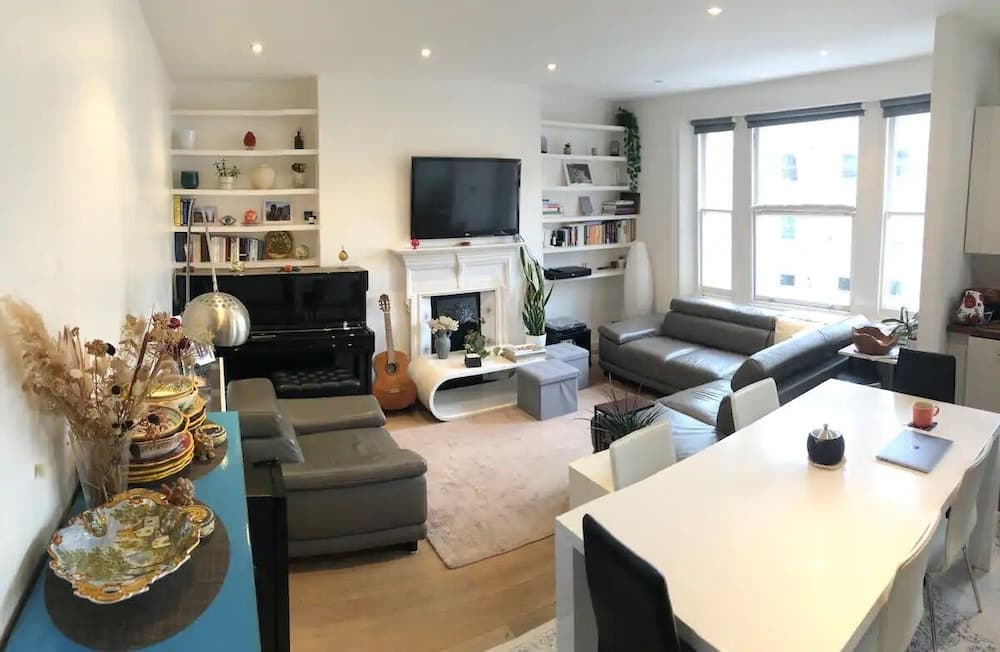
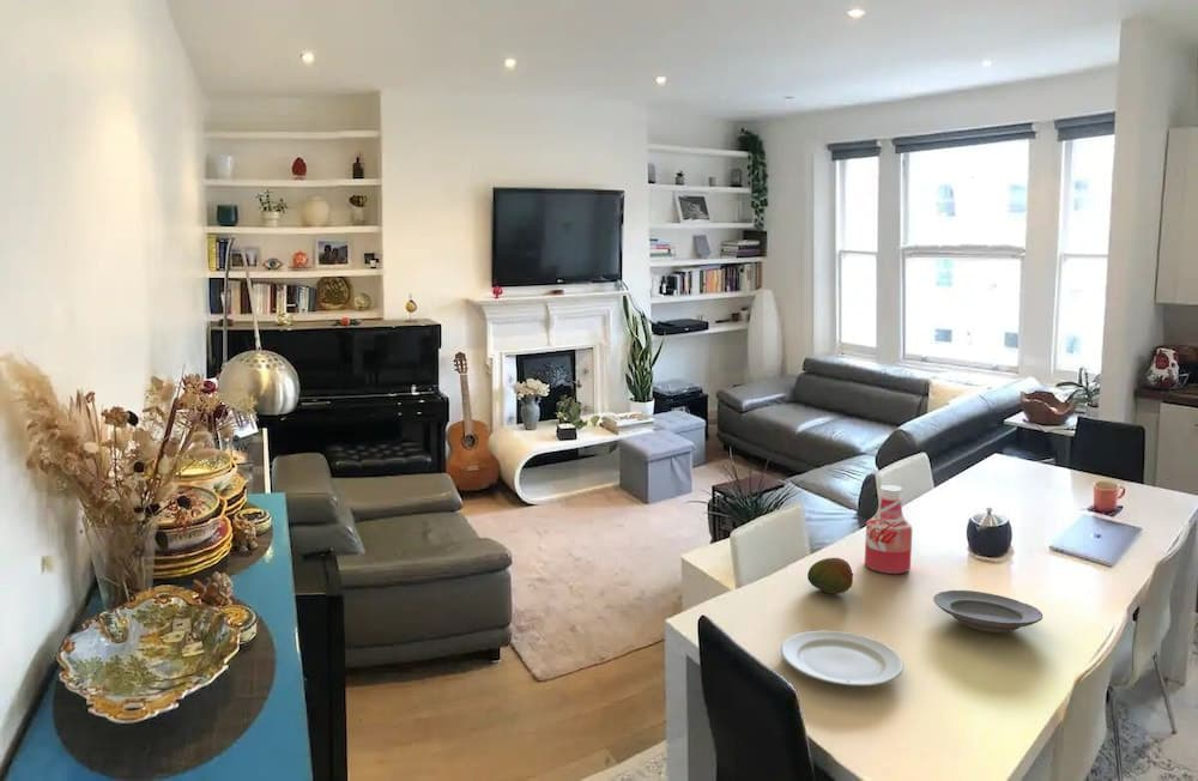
+ bottle [864,484,913,575]
+ plate [932,589,1043,634]
+ chinaware [780,629,904,688]
+ fruit [806,557,854,594]
